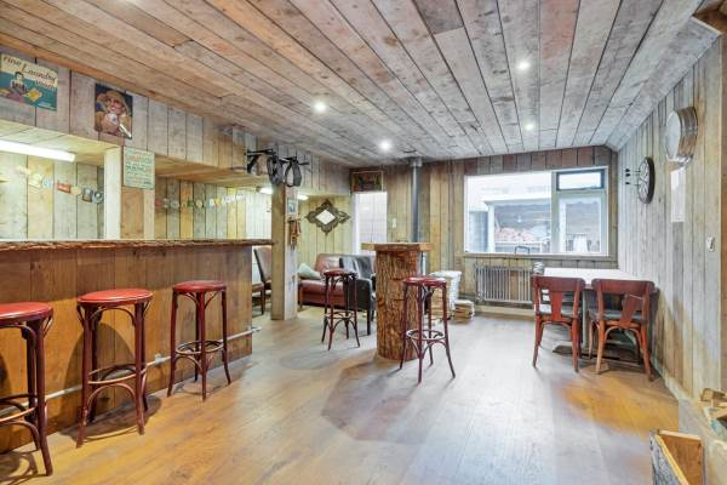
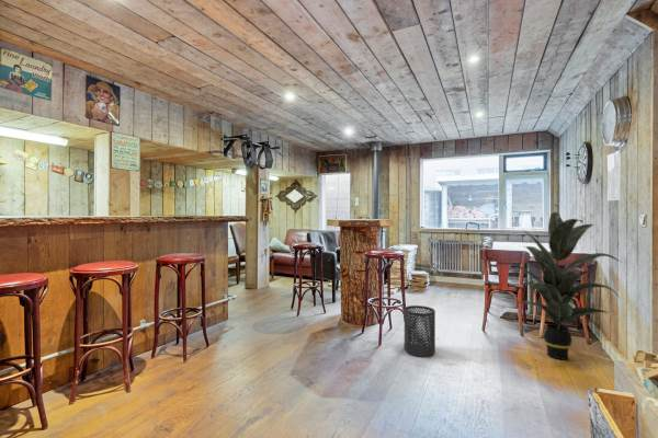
+ trash can [404,304,436,358]
+ indoor plant [511,211,624,361]
